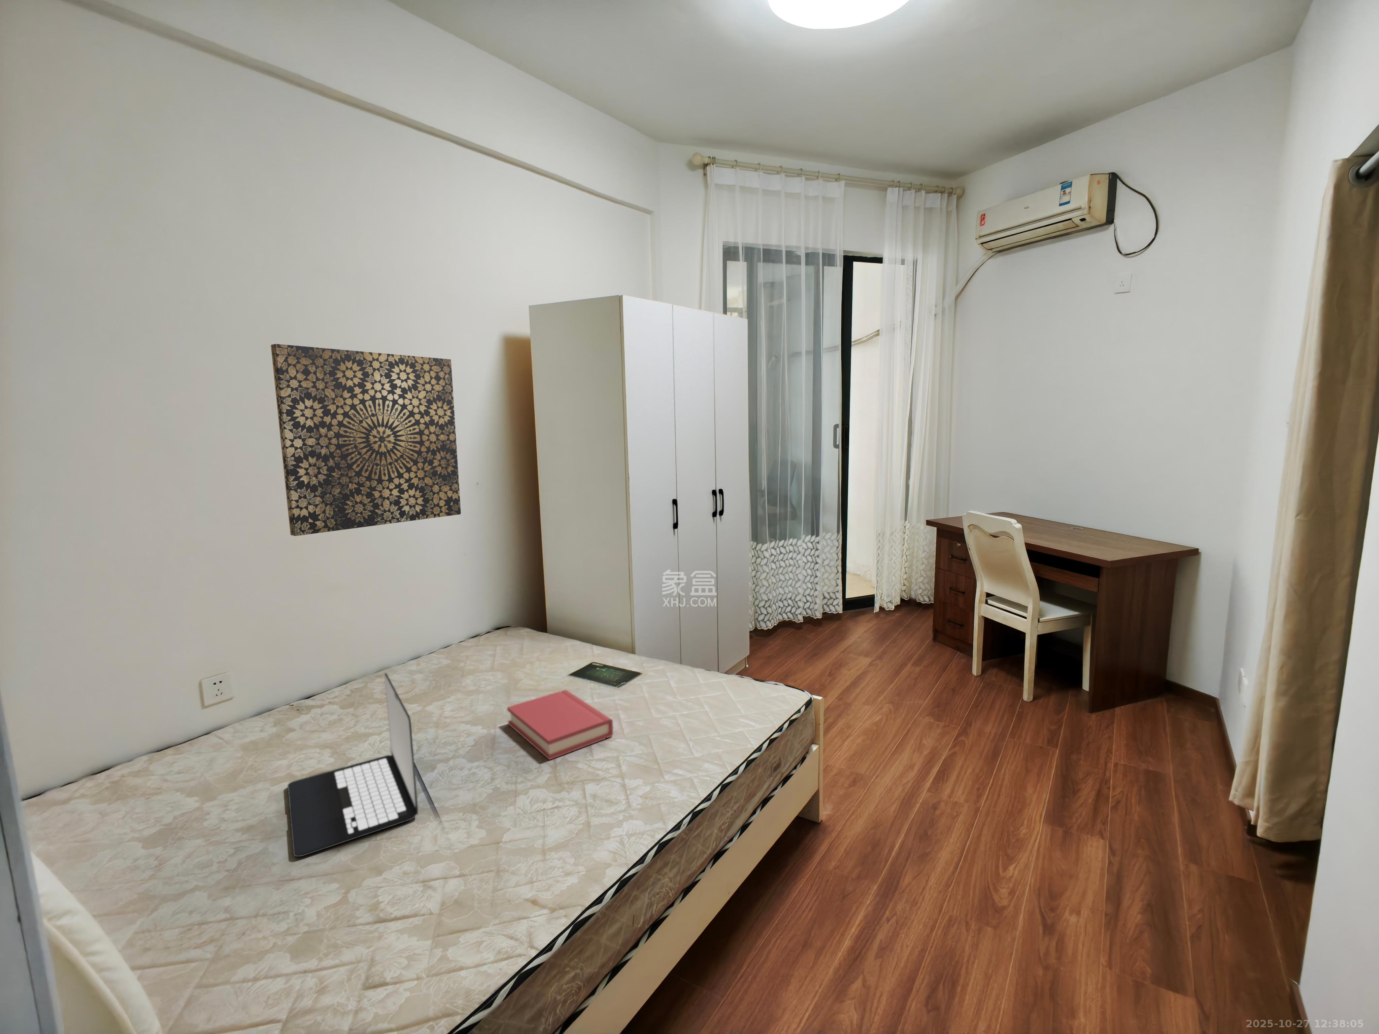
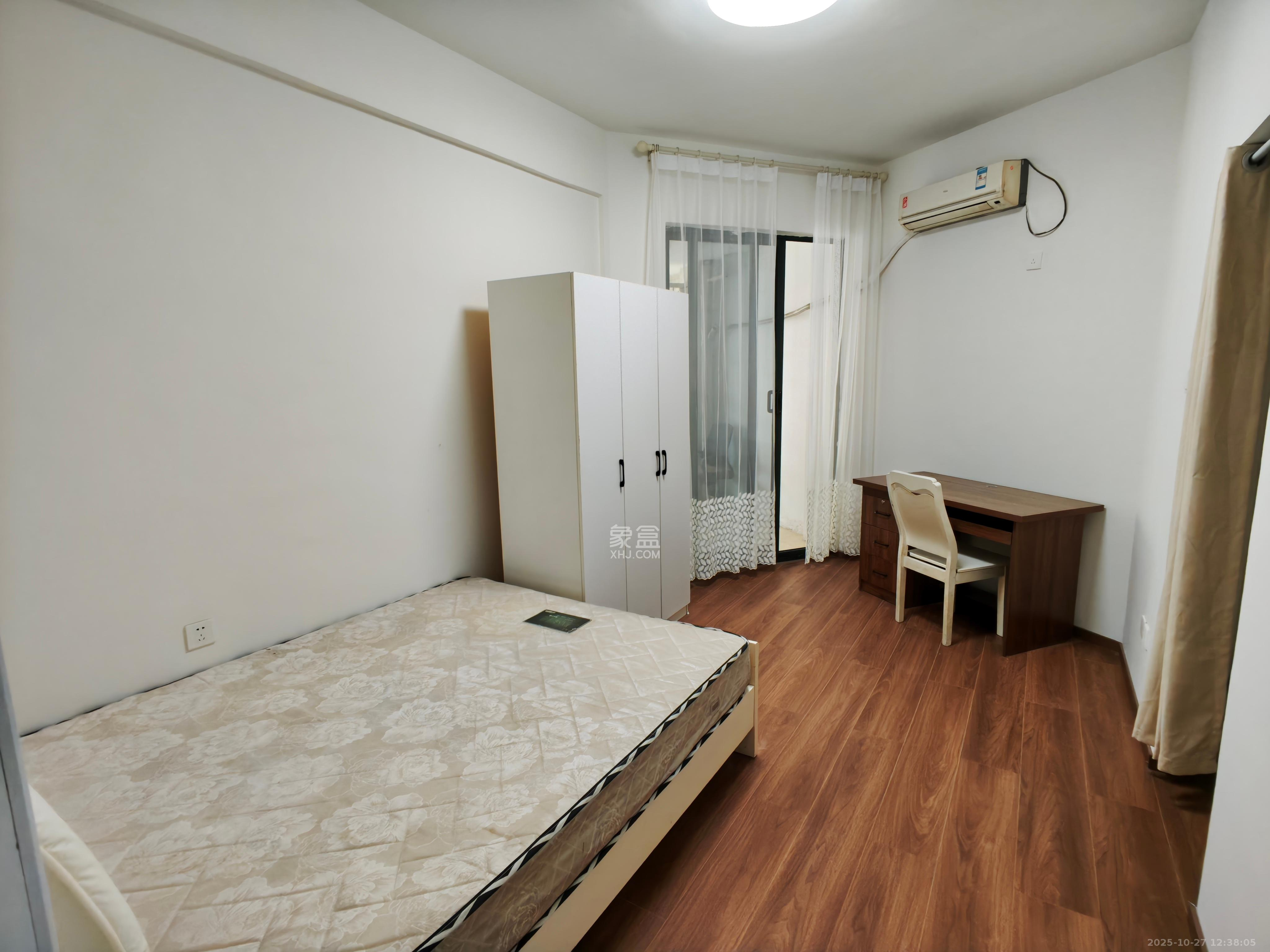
- hardback book [507,690,613,760]
- wall art [270,343,461,537]
- laptop [287,672,418,857]
